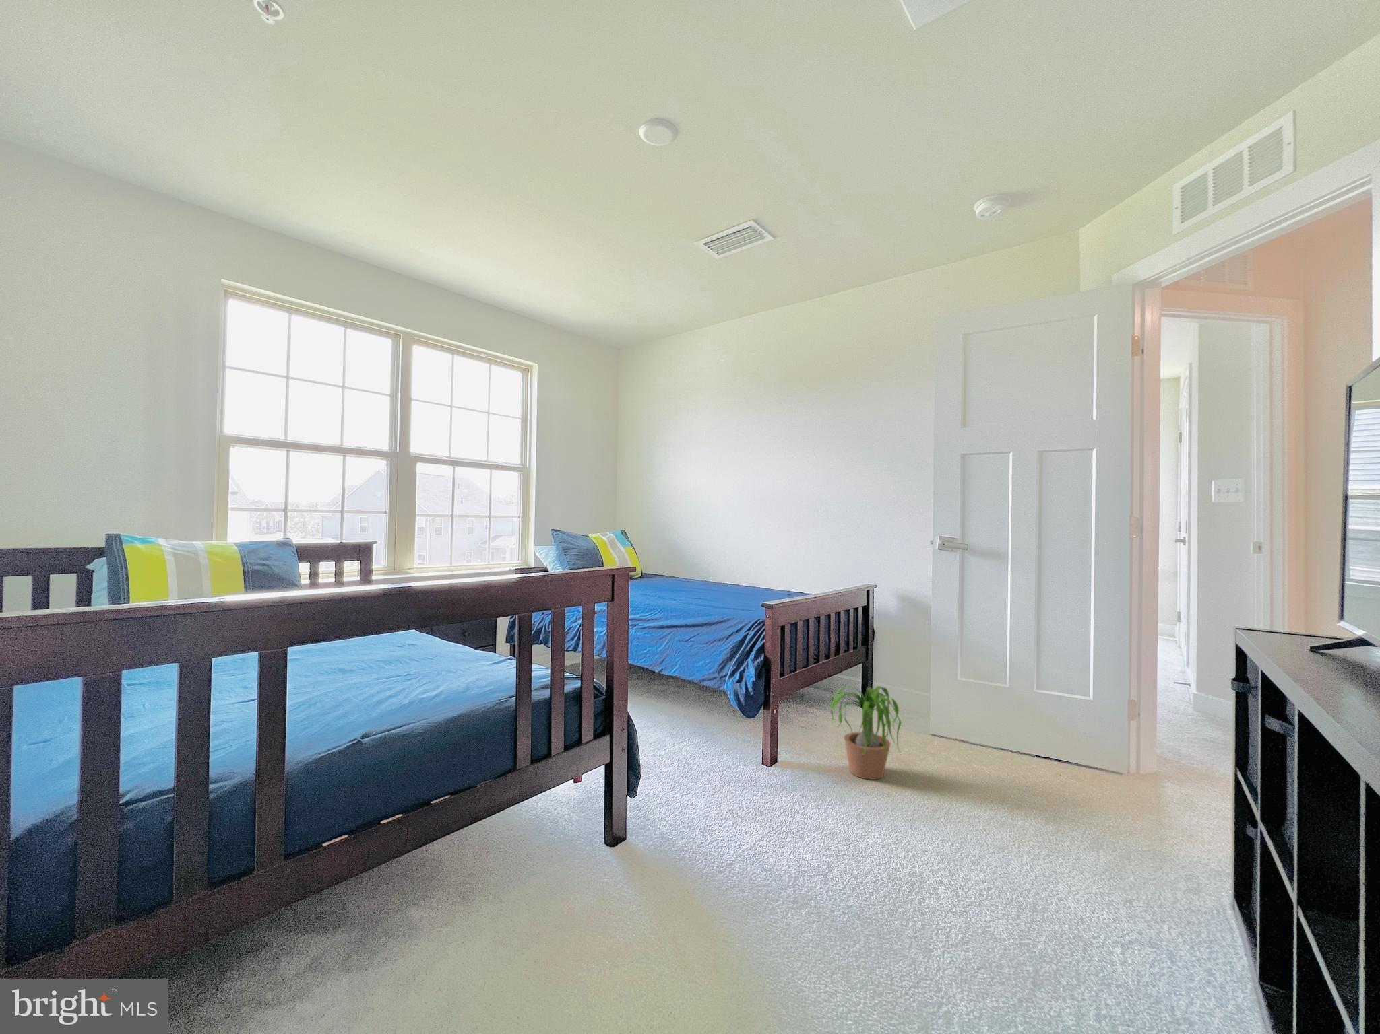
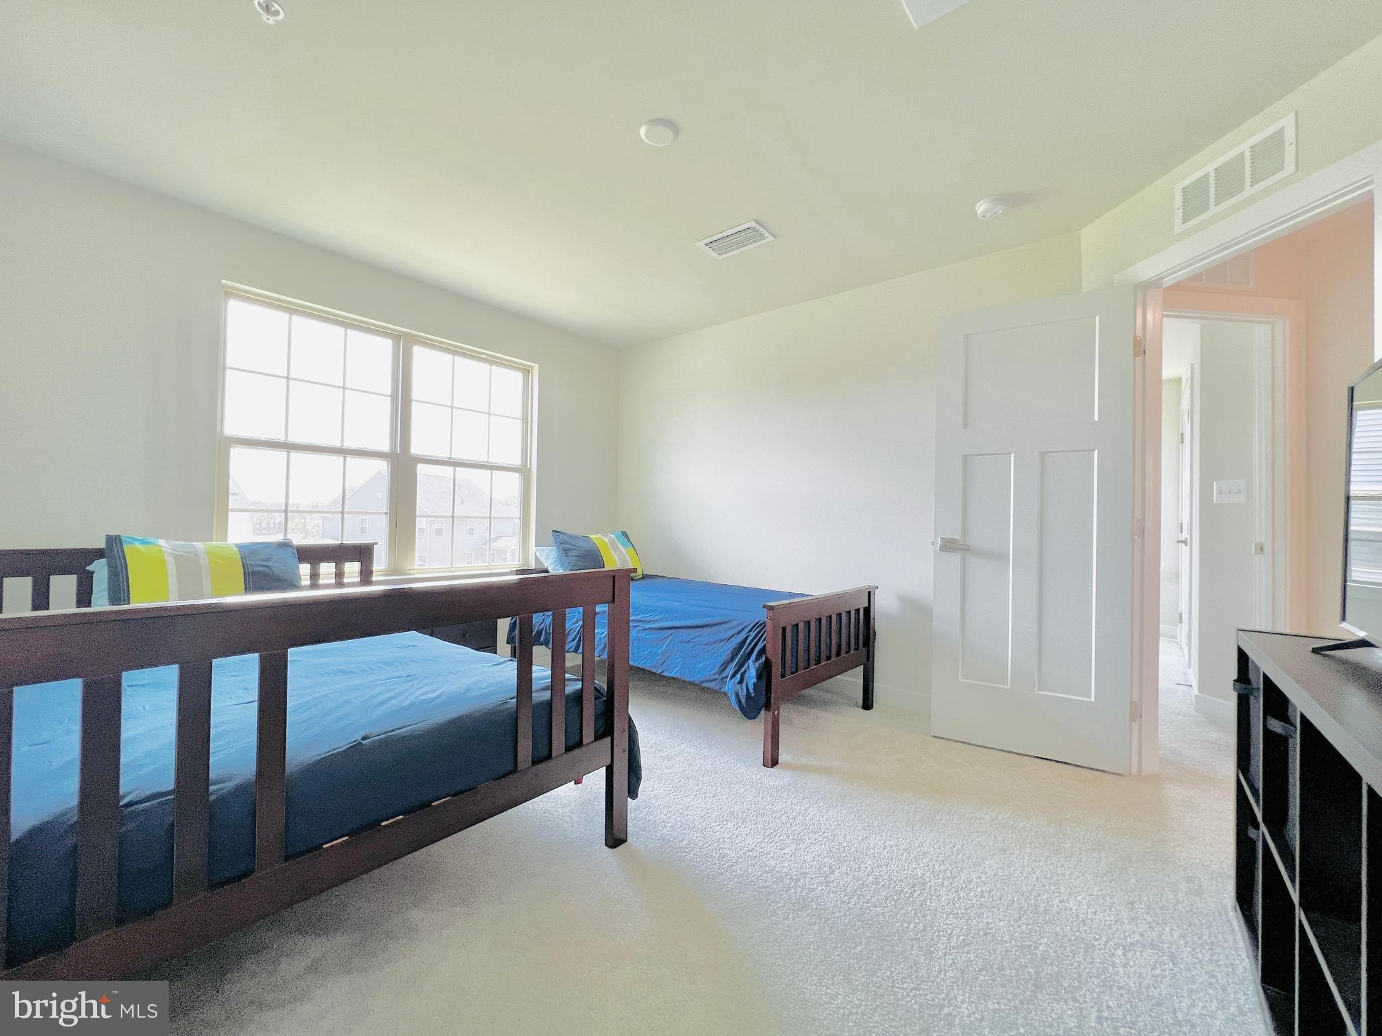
- potted plant [813,685,904,780]
